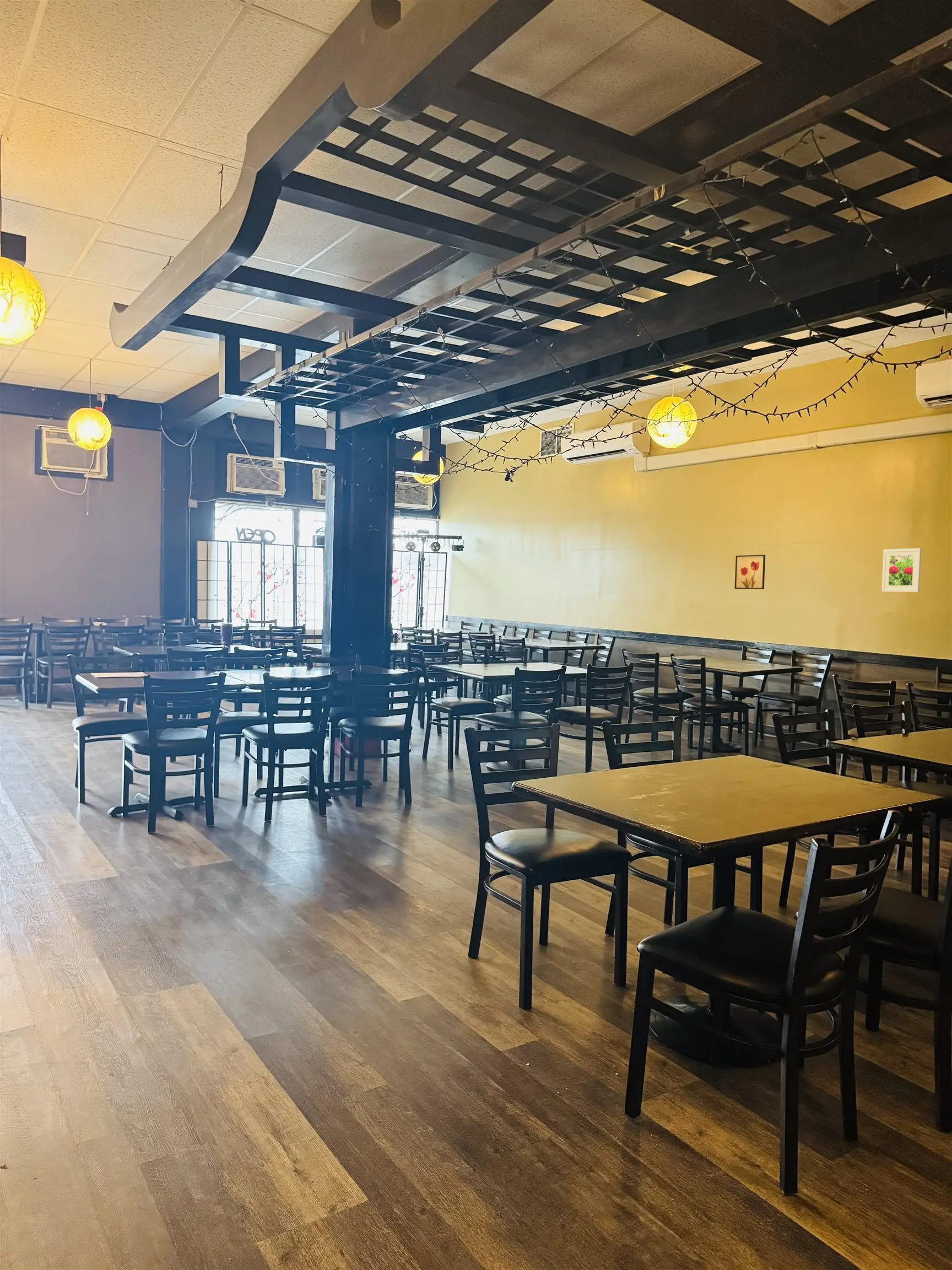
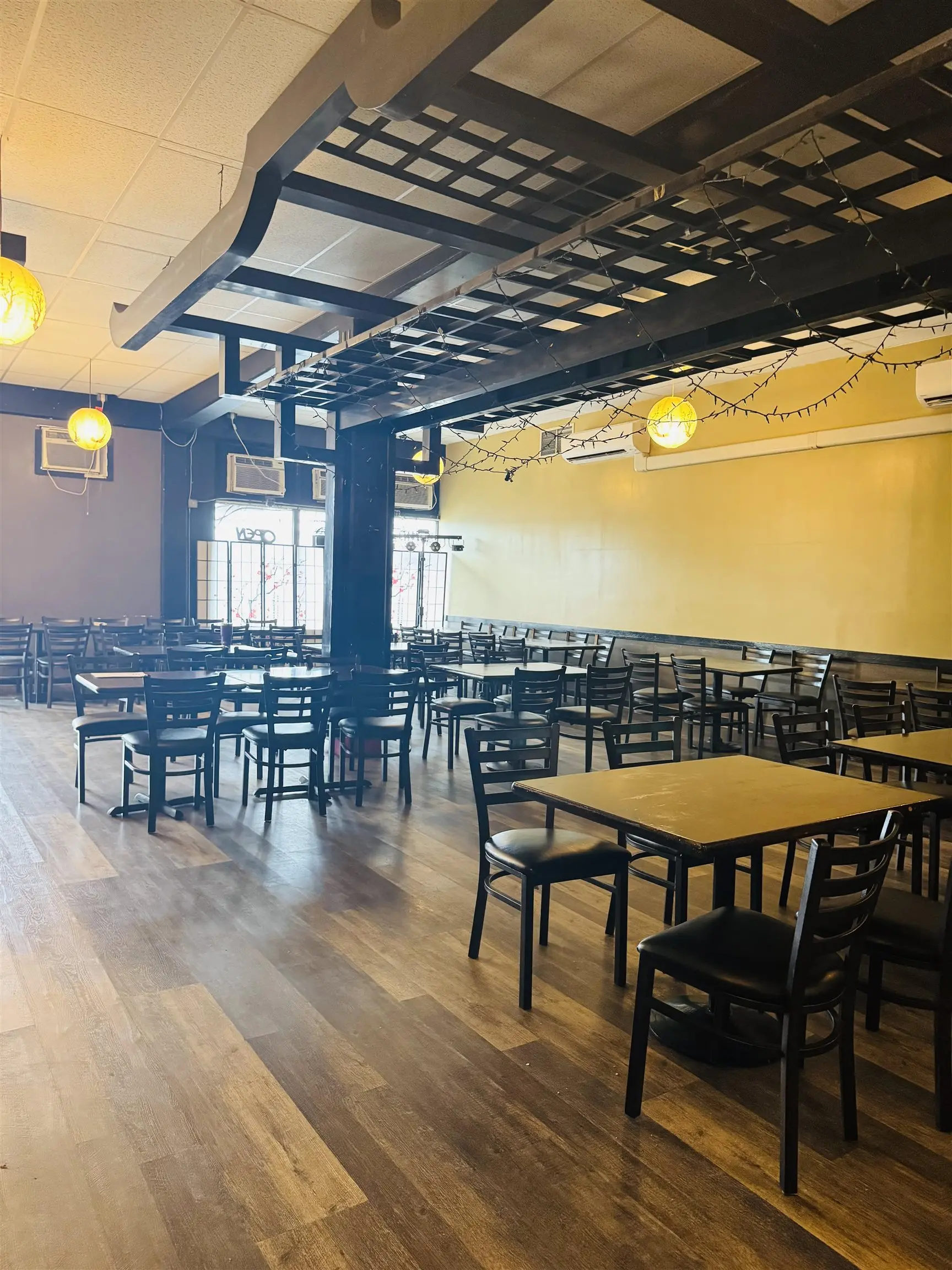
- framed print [881,548,922,593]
- wall art [734,554,766,590]
